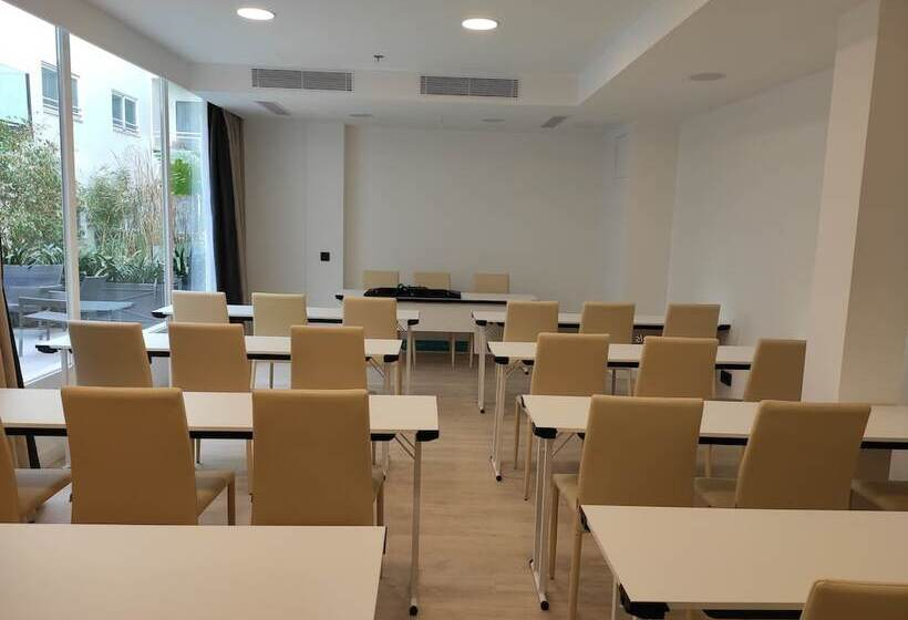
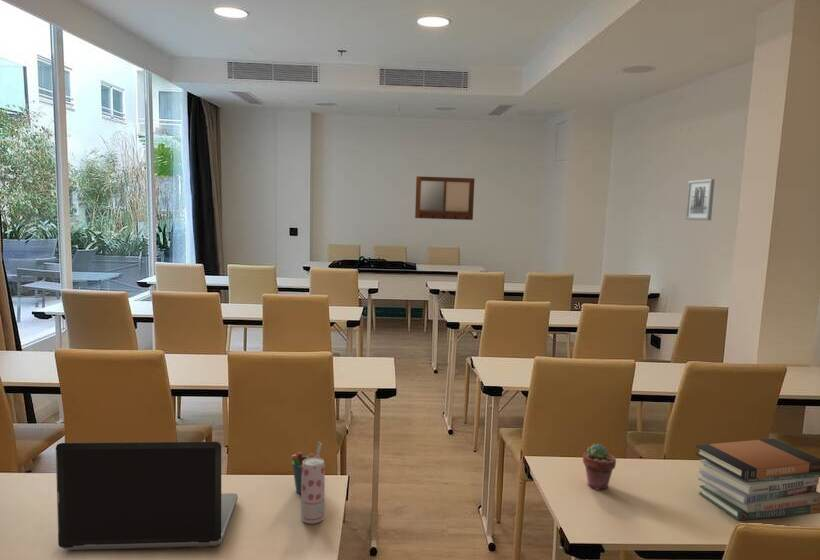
+ writing board [414,175,476,221]
+ book stack [694,438,820,521]
+ pen holder [291,441,323,495]
+ beverage can [300,457,326,525]
+ laptop computer [55,441,239,551]
+ potted succulent [582,443,617,491]
+ wall art [685,178,716,222]
